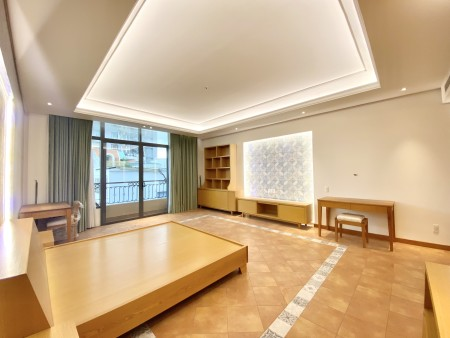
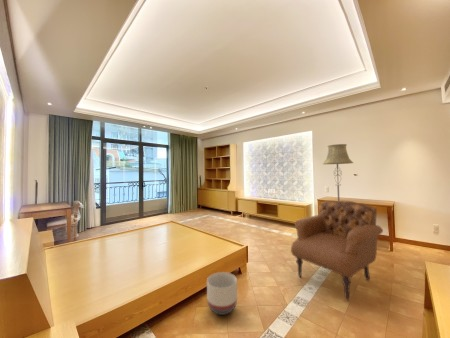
+ floor lamp [322,143,354,201]
+ armchair [290,200,384,302]
+ planter [206,271,238,316]
